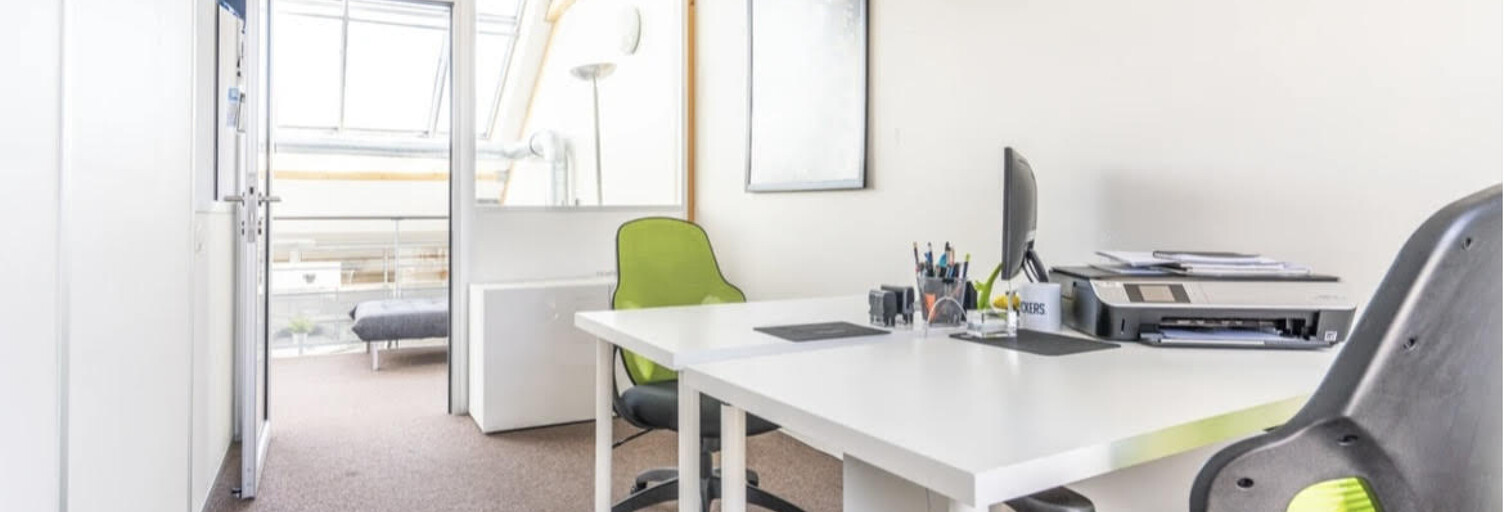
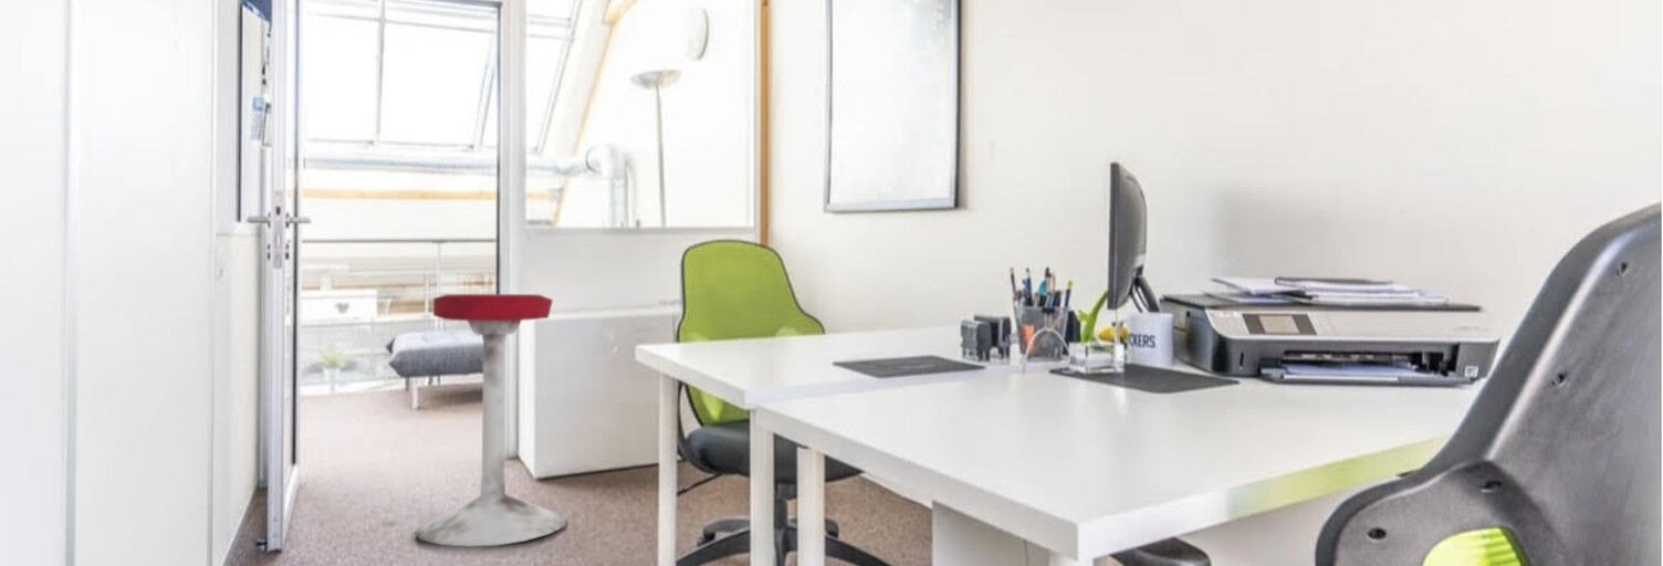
+ stool [412,293,568,548]
